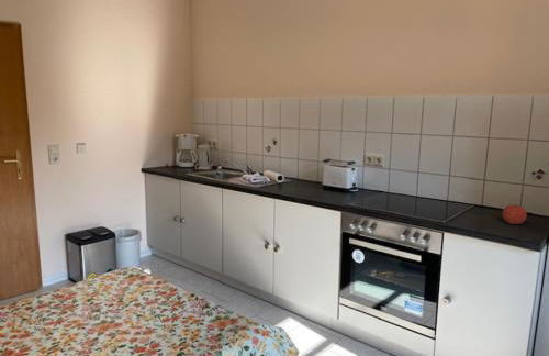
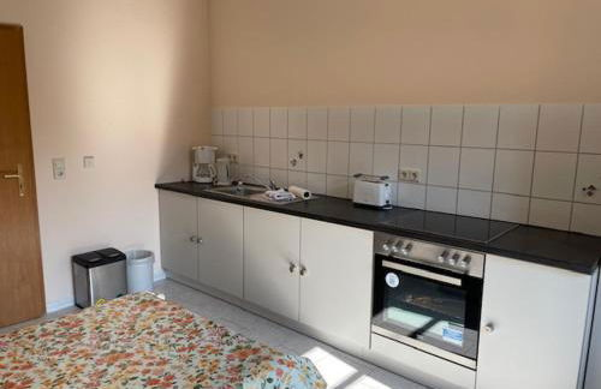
- fruit [502,202,528,225]
